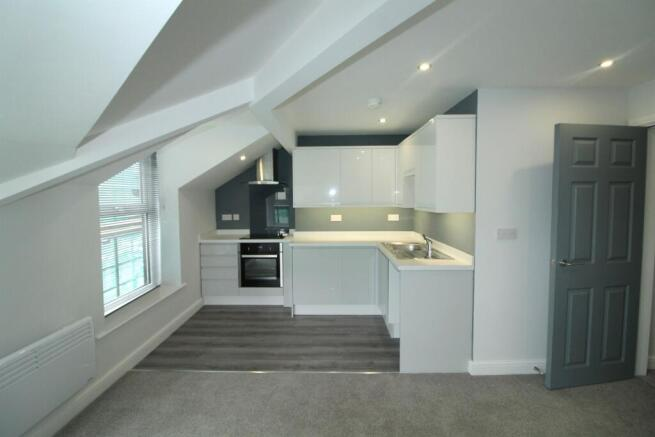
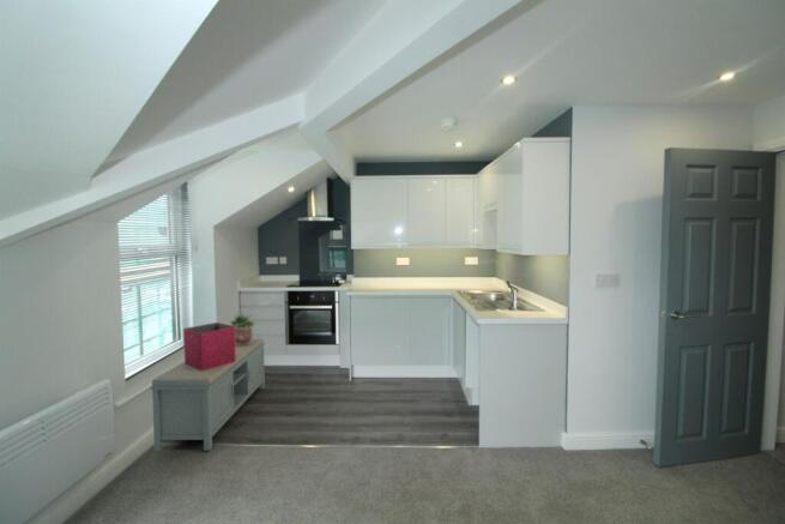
+ storage bin [182,321,236,371]
+ bench [149,337,266,452]
+ potted plant [230,312,256,345]
